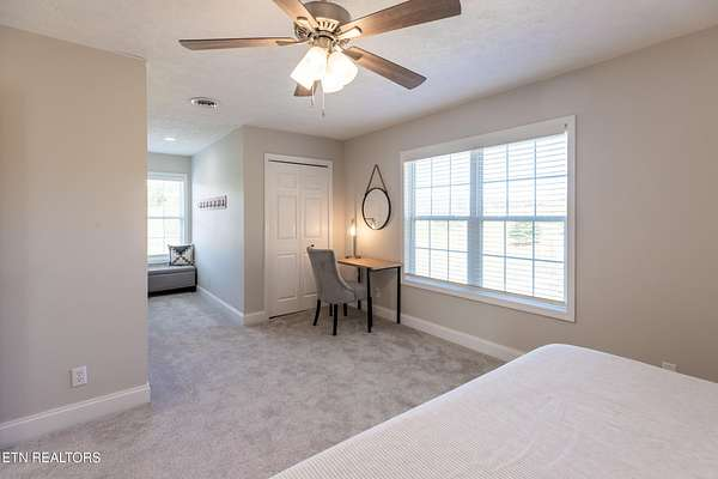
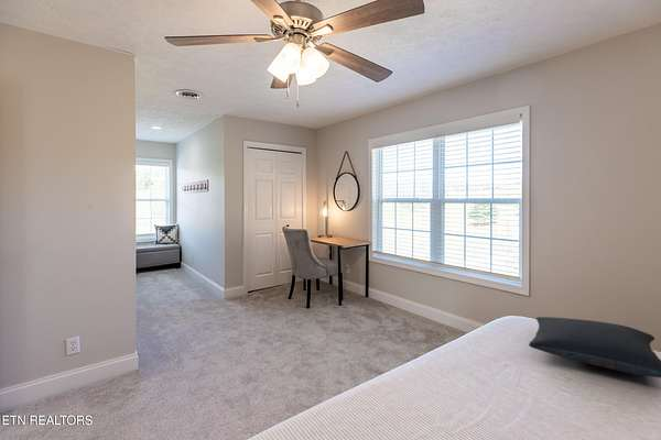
+ pillow [528,316,661,378]
